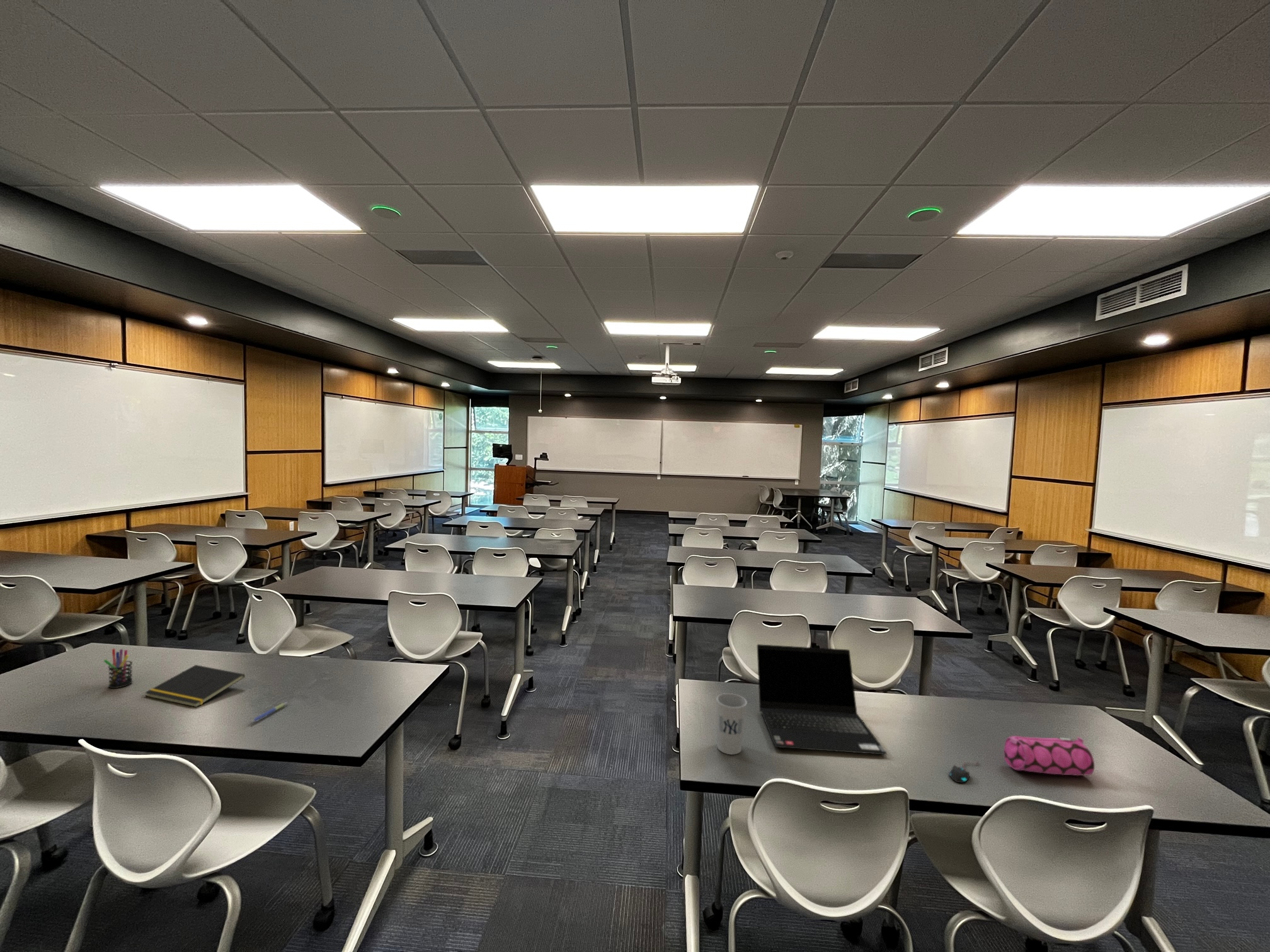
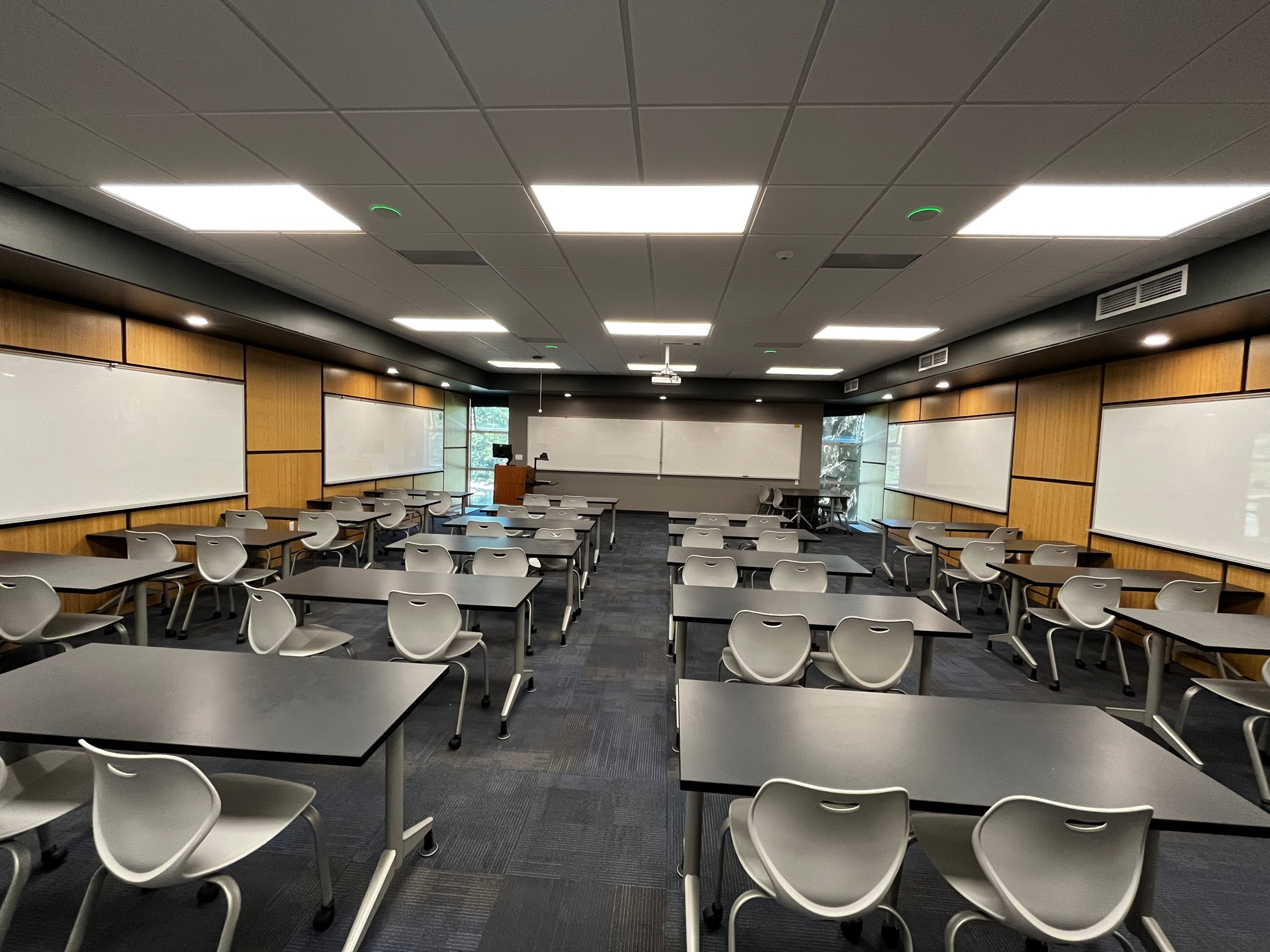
- mouse [948,761,979,784]
- pencil case [1004,735,1096,776]
- cup [716,693,748,755]
- notepad [144,664,246,708]
- laptop computer [757,643,888,755]
- pen holder [103,648,133,689]
- pen [249,701,289,723]
